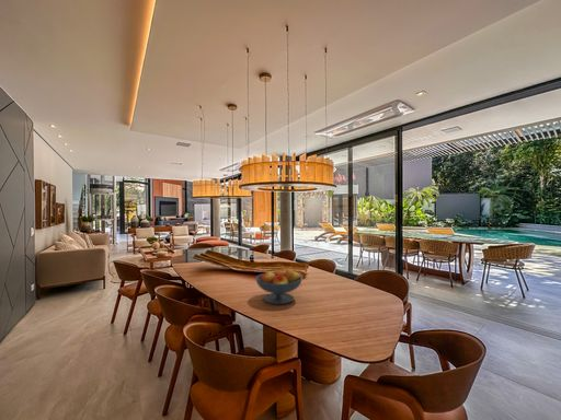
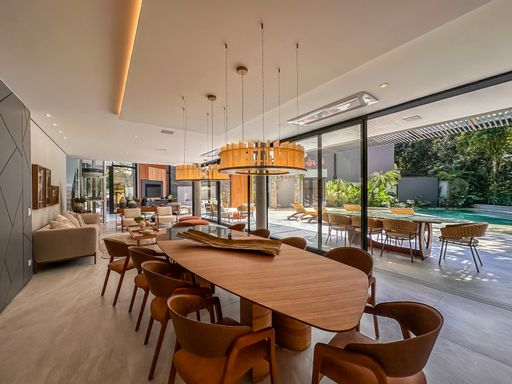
- fruit bowl [254,268,304,305]
